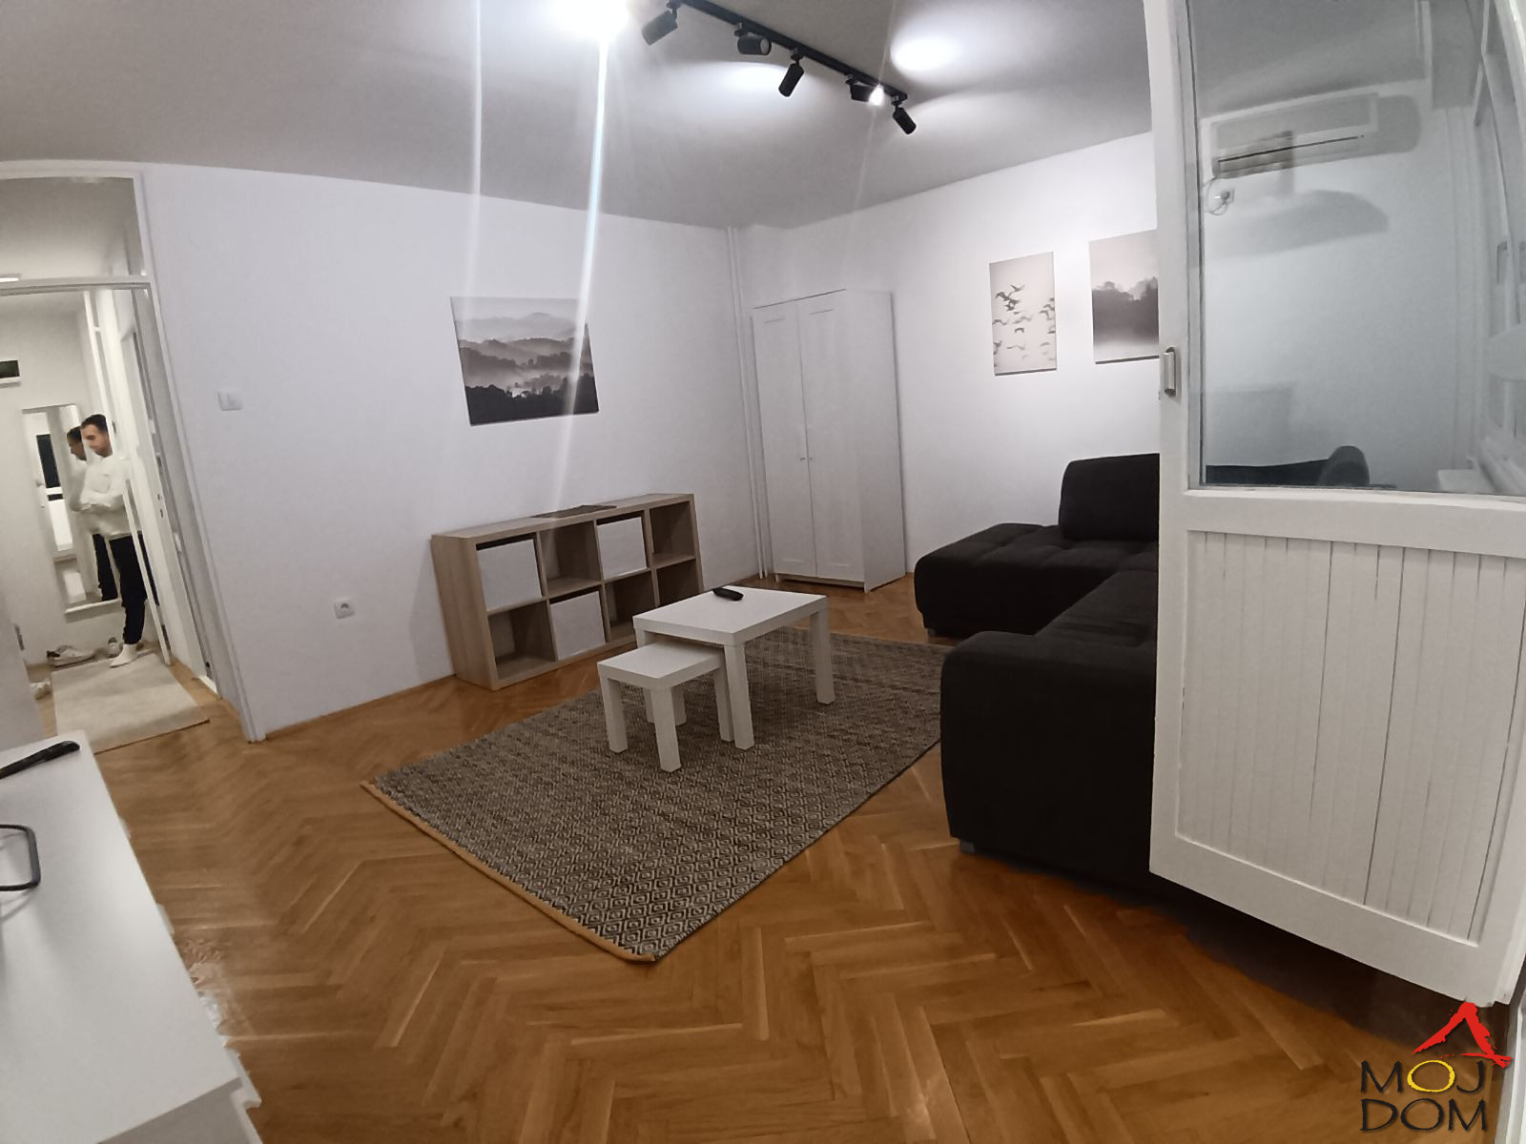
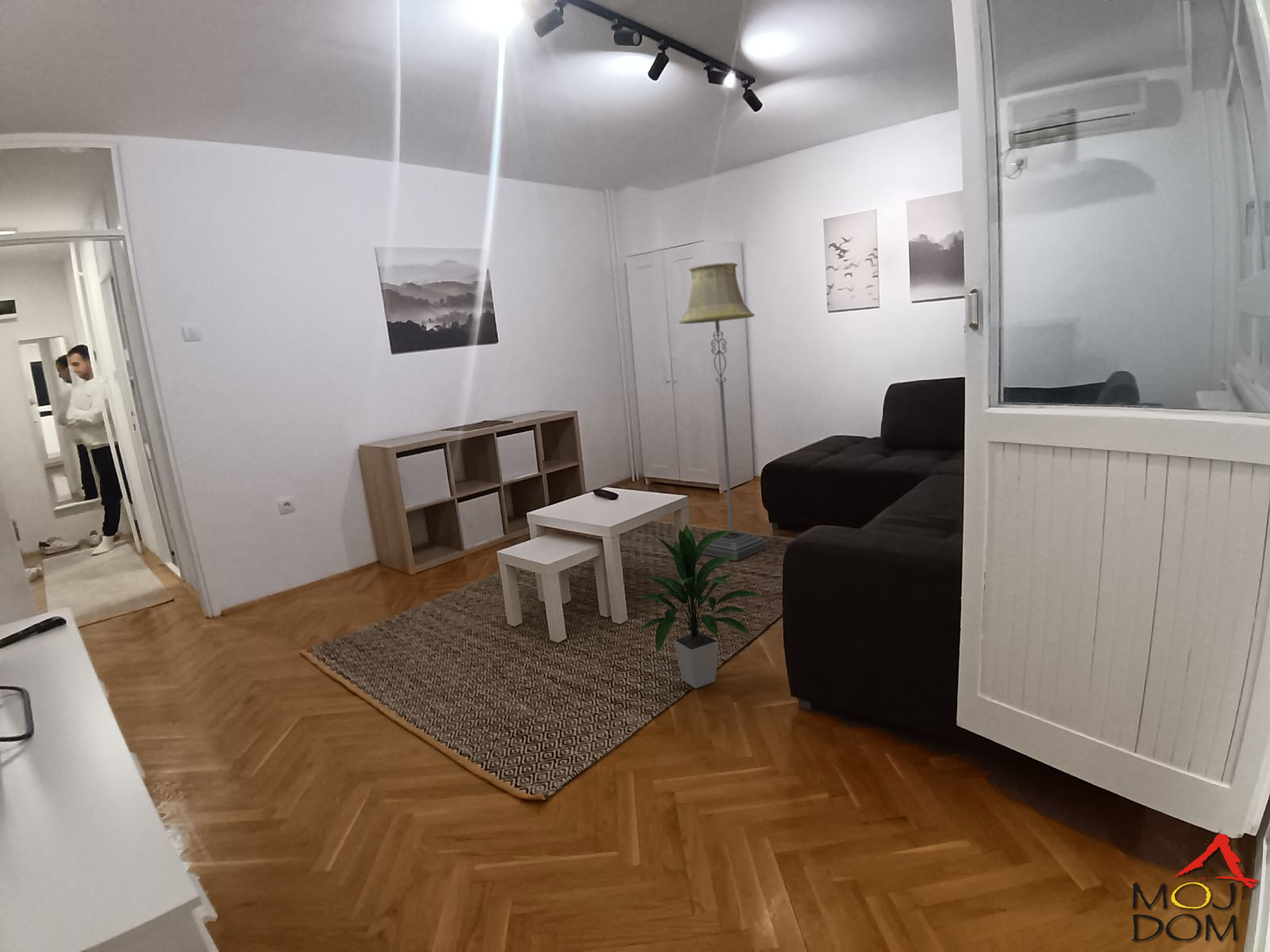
+ floor lamp [679,262,768,562]
+ indoor plant [634,524,764,689]
